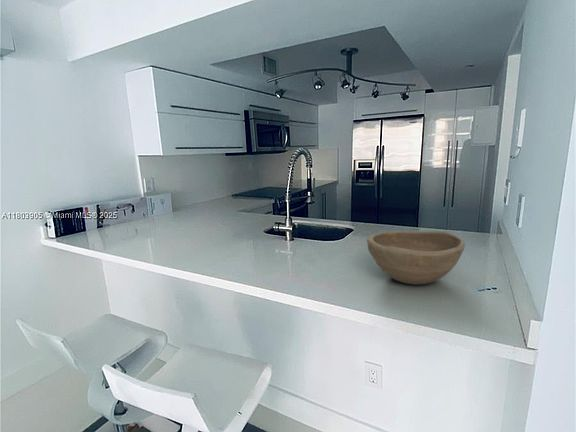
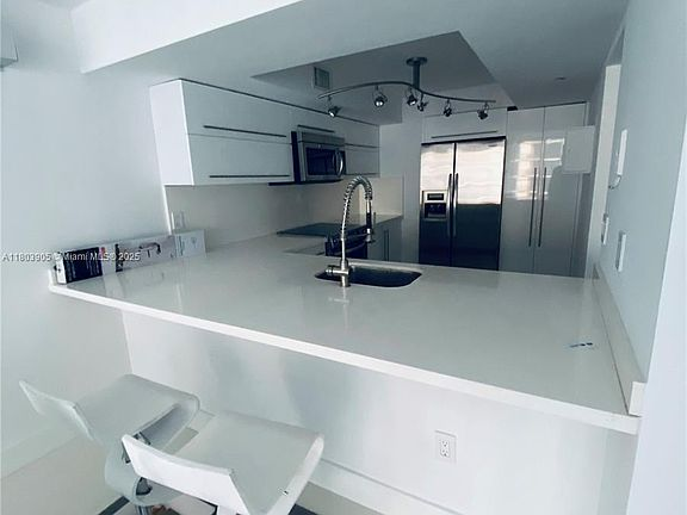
- bowl [366,230,466,286]
